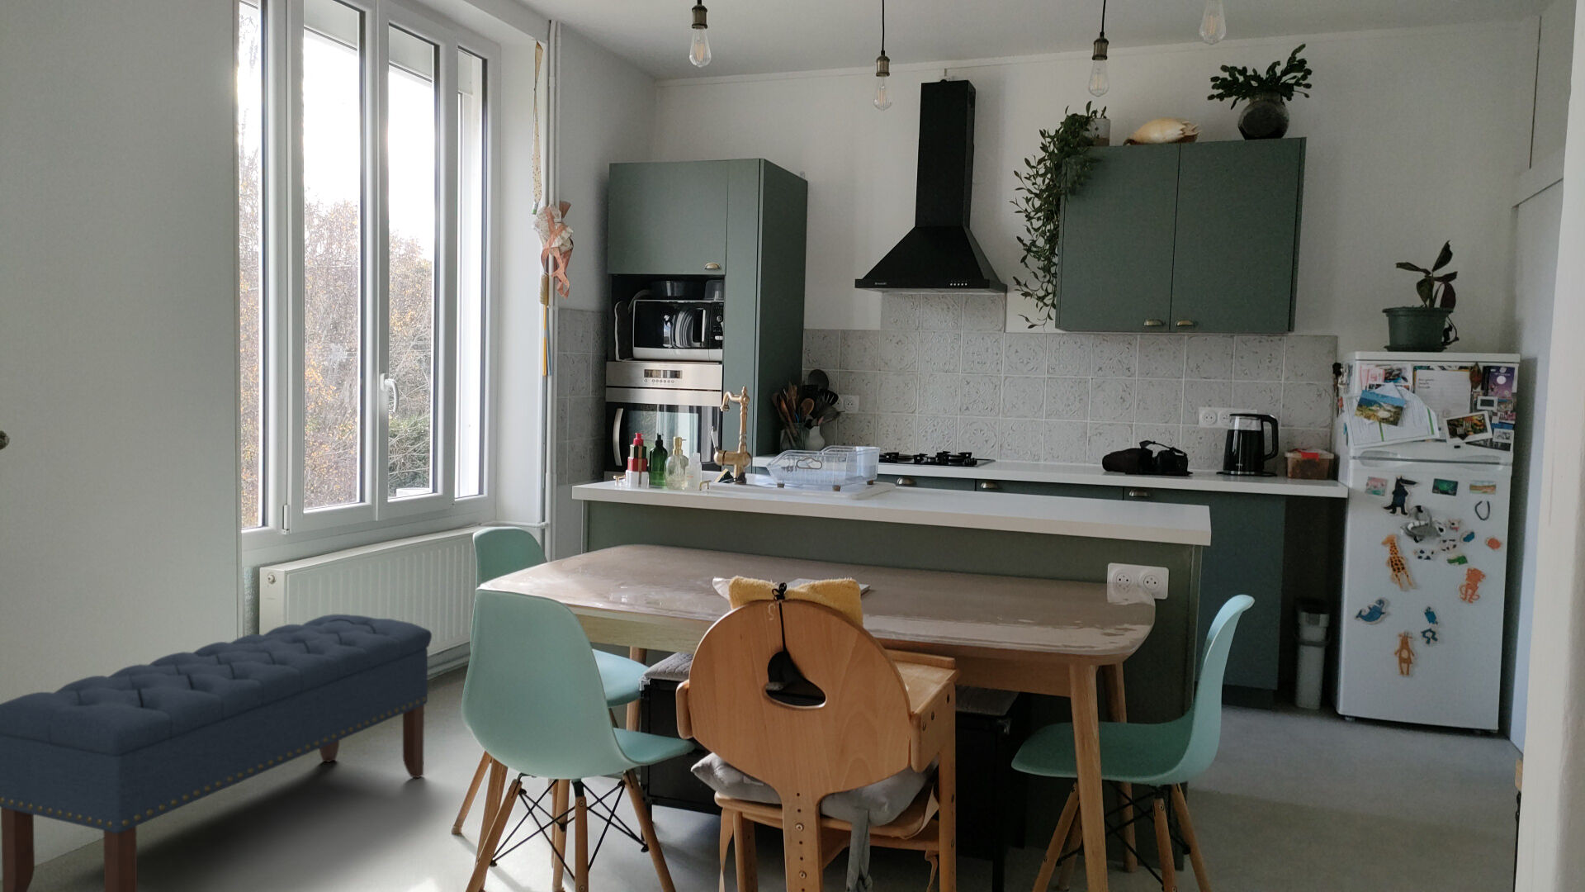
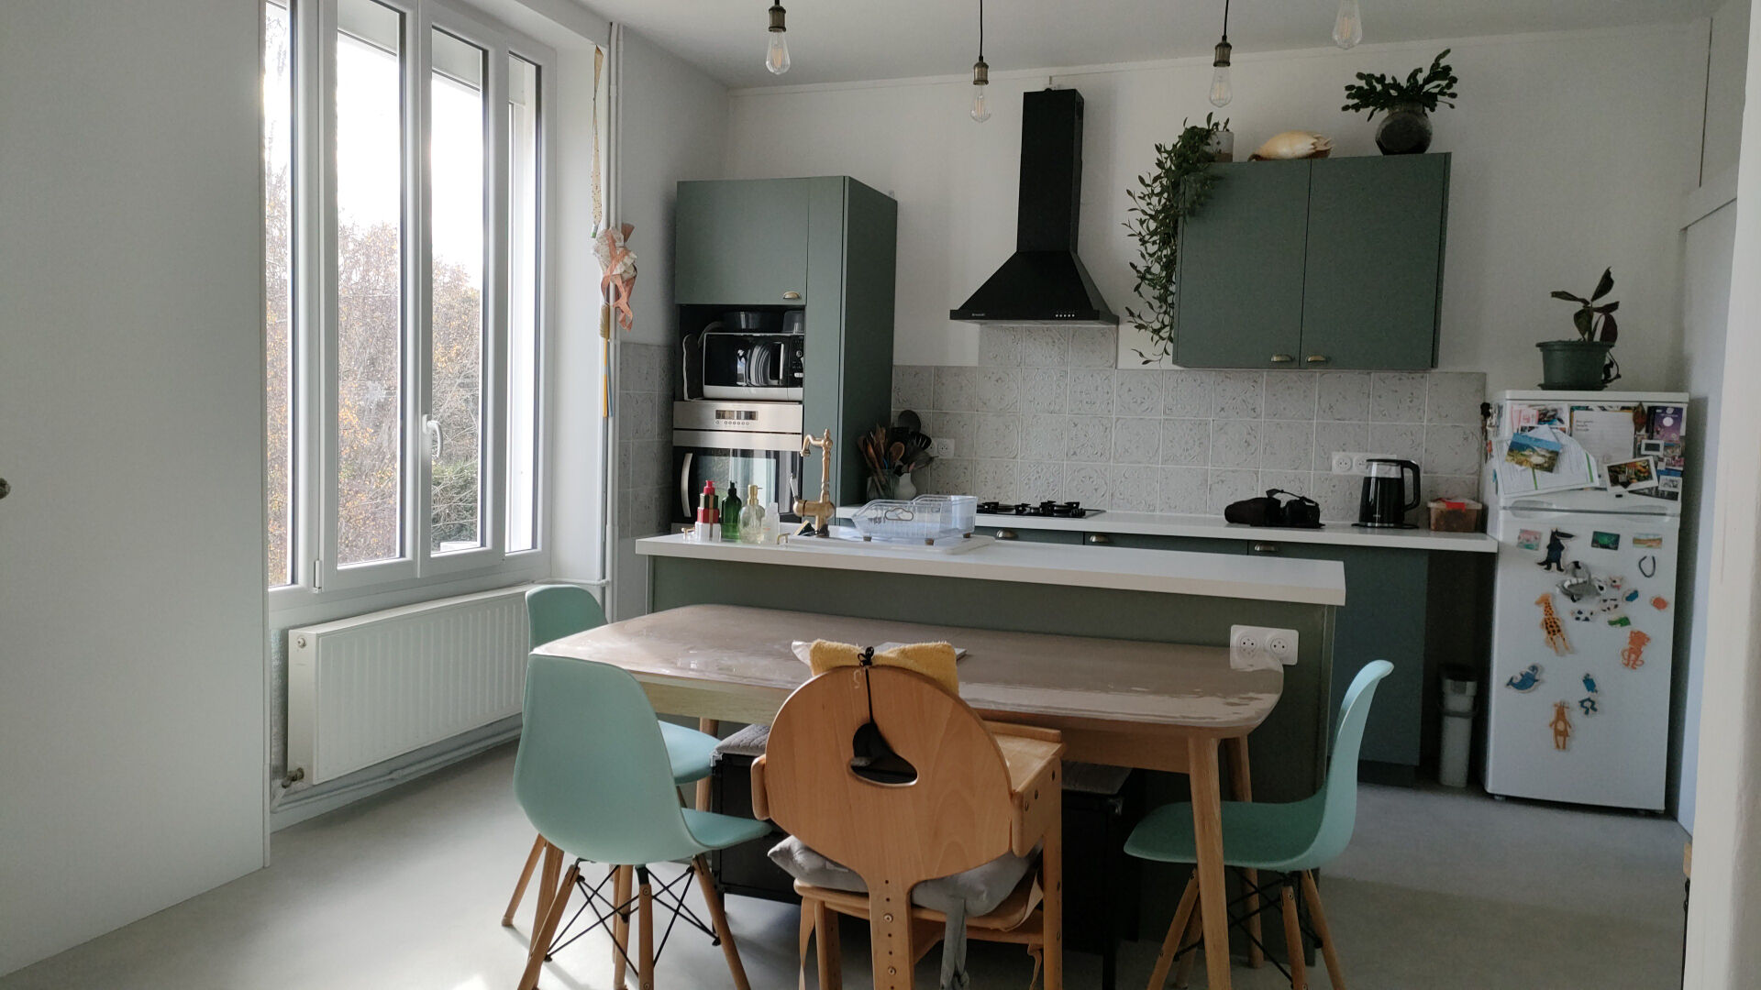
- bench [0,613,432,892]
